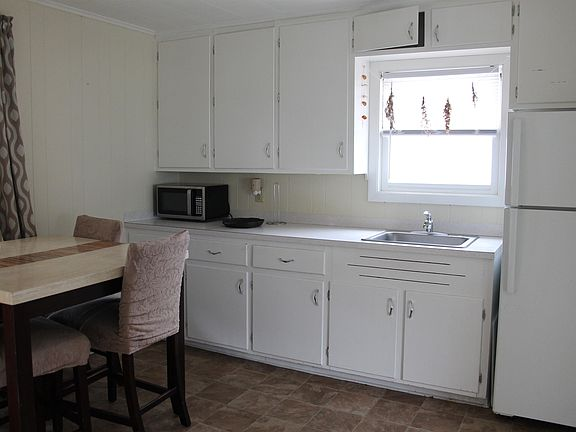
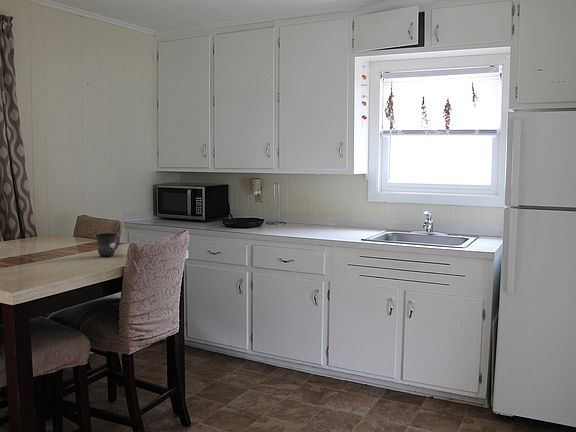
+ mug [95,232,120,258]
